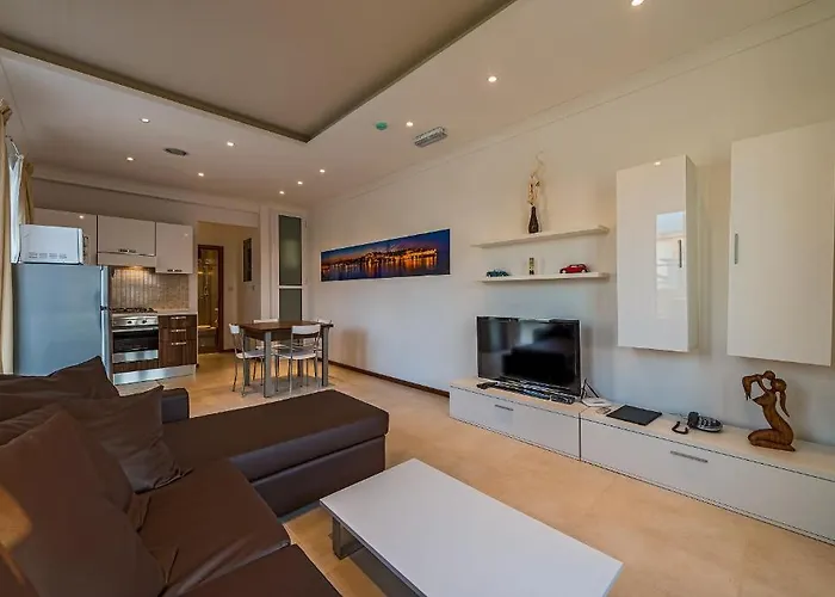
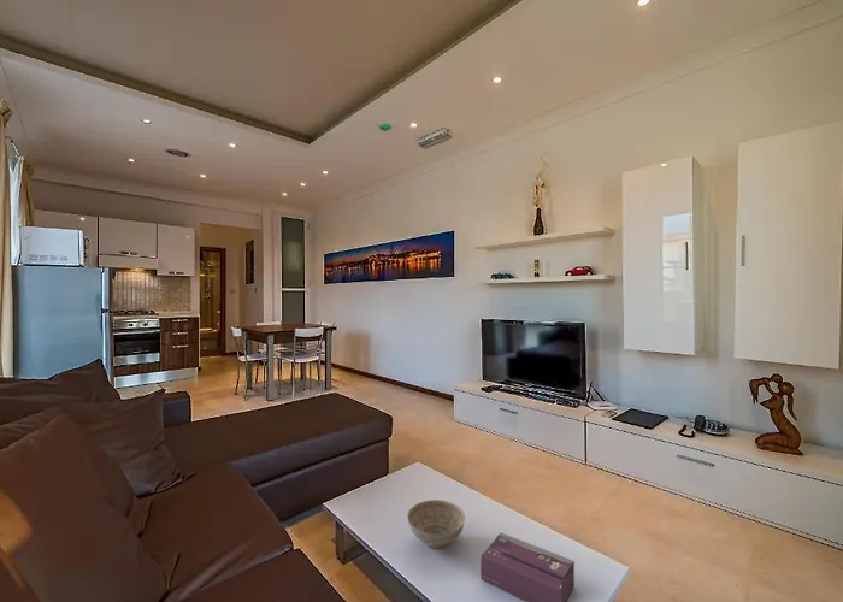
+ tissue box [479,531,576,602]
+ decorative bowl [407,498,466,549]
